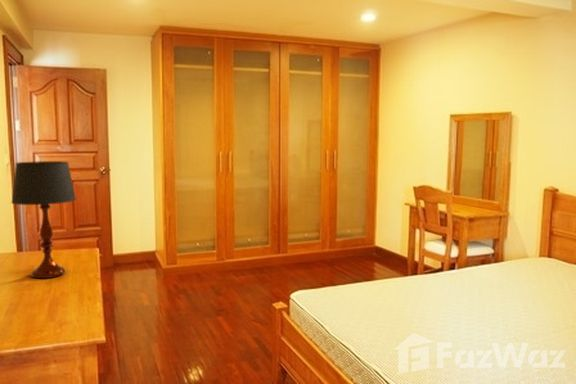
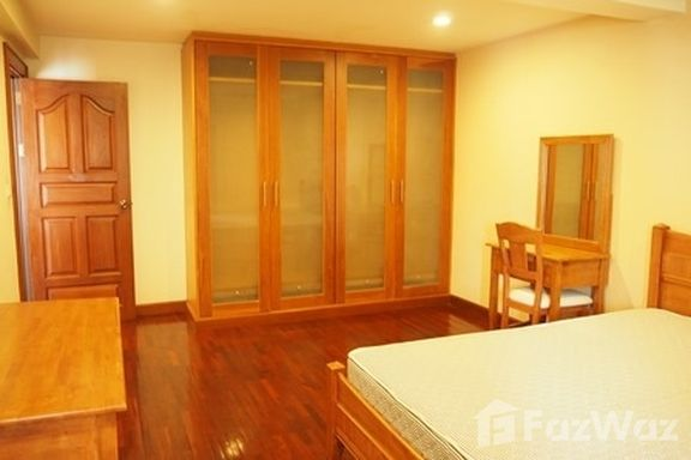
- table lamp [10,160,77,279]
